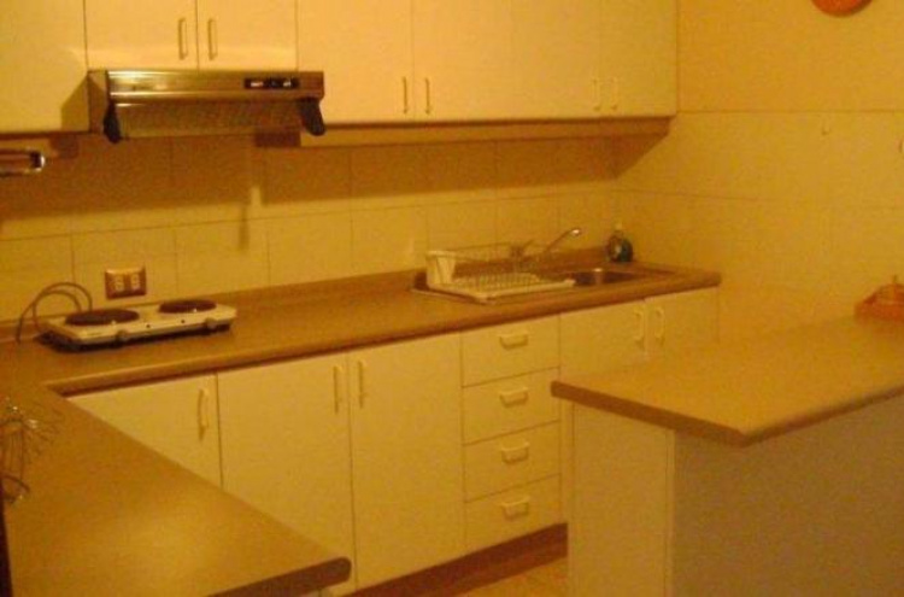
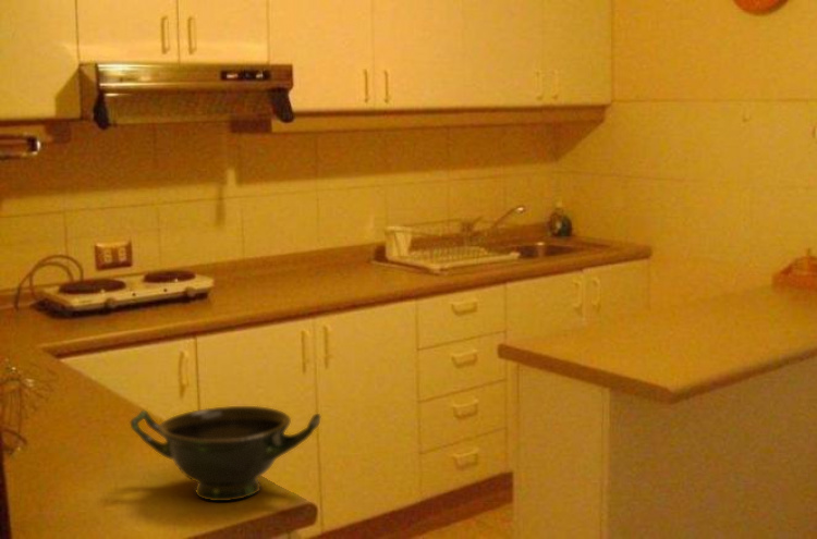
+ bowl [129,405,322,502]
